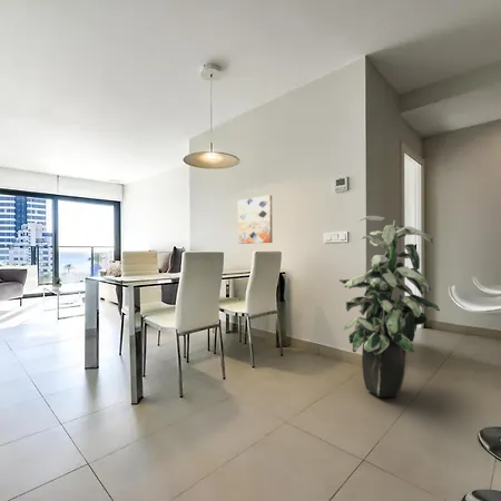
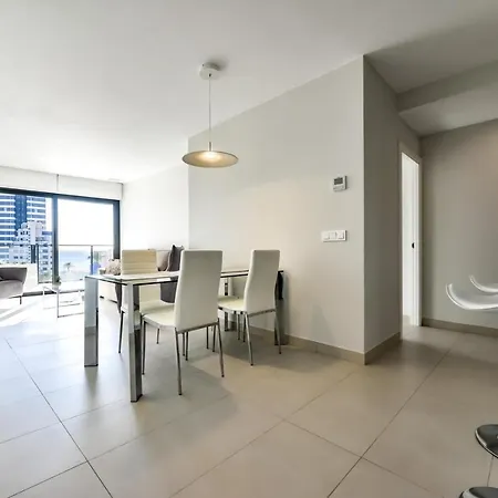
- wall art [237,194,274,245]
- indoor plant [338,215,441,399]
